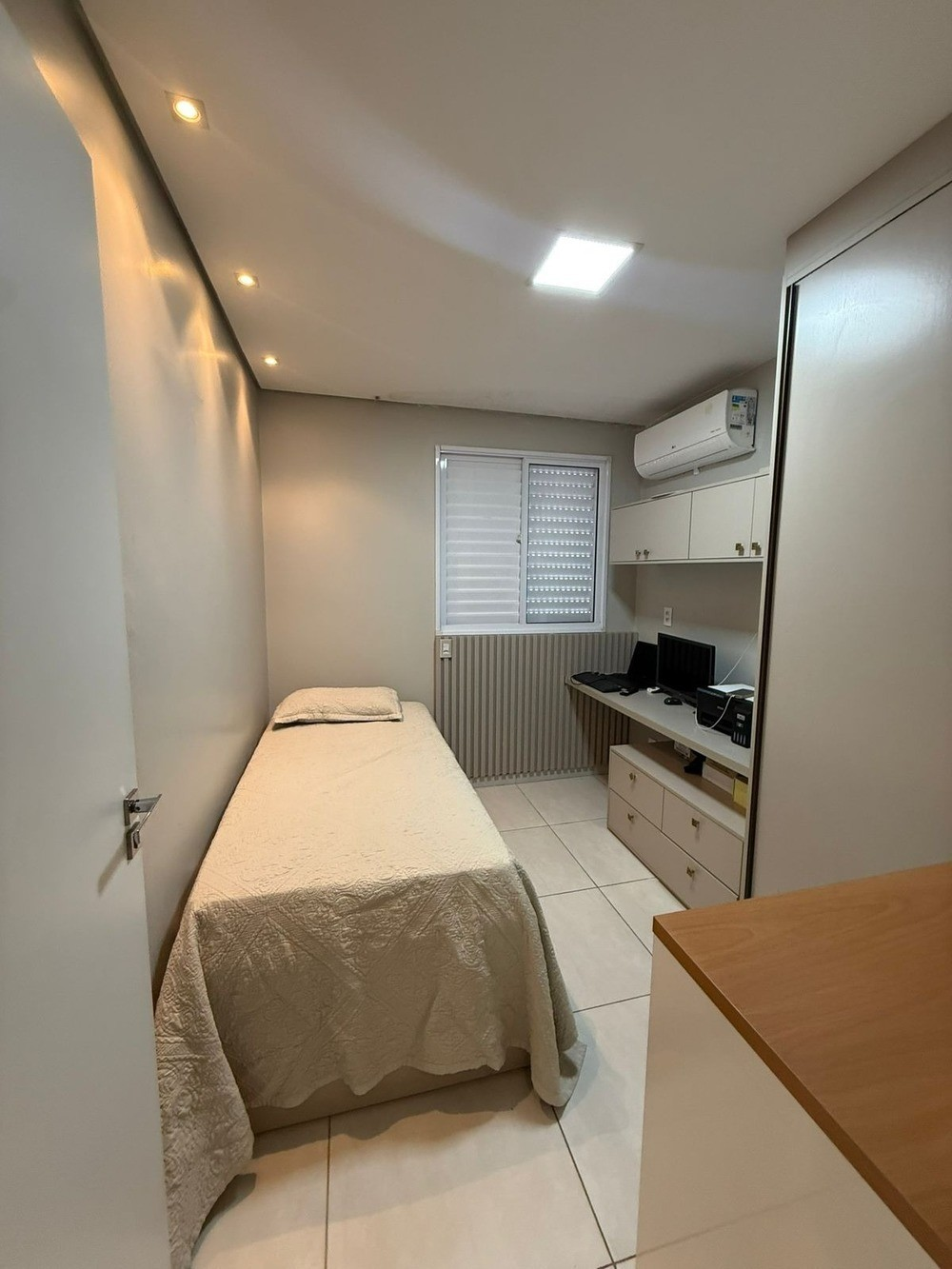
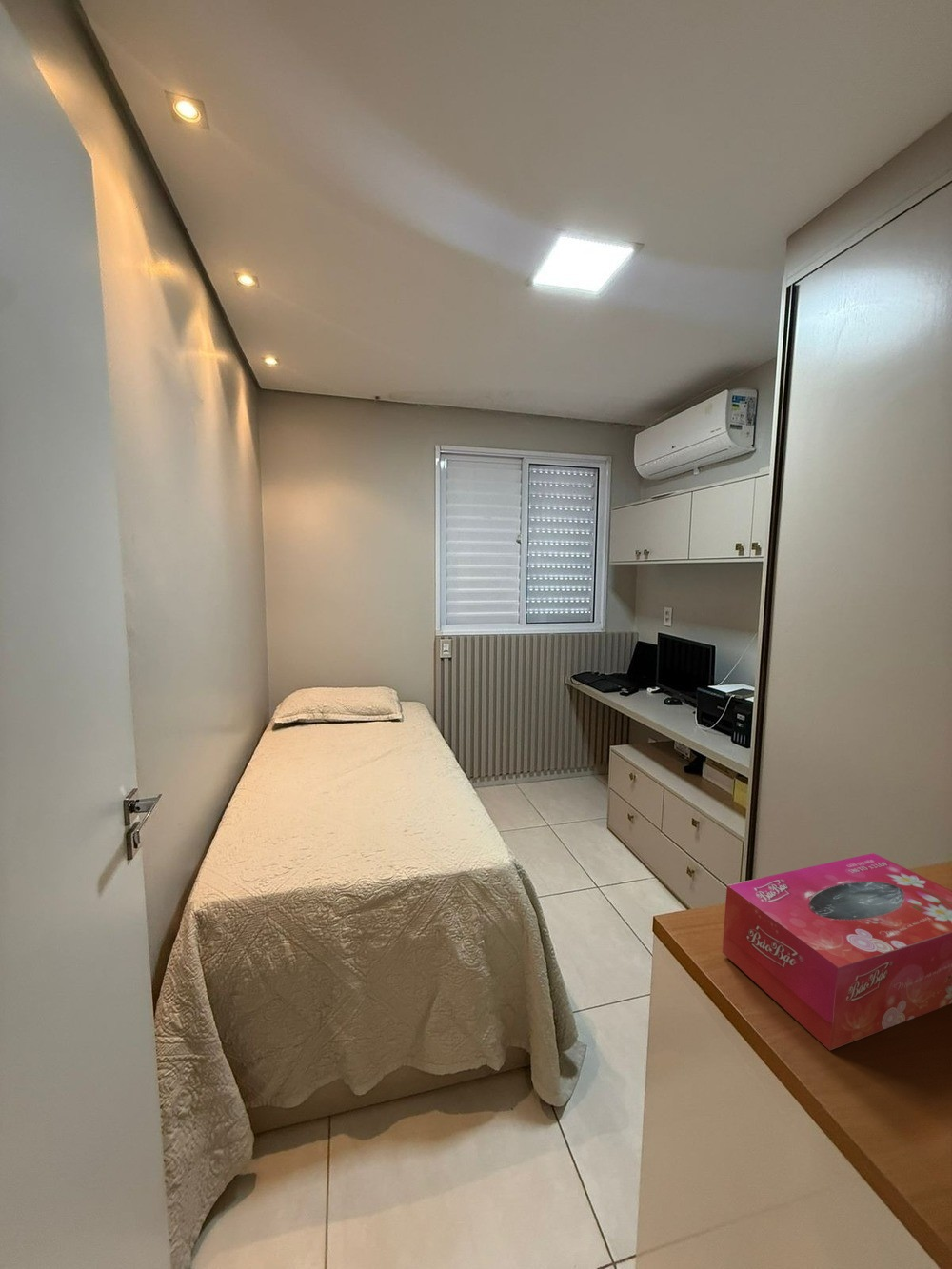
+ tissue box [722,852,952,1051]
